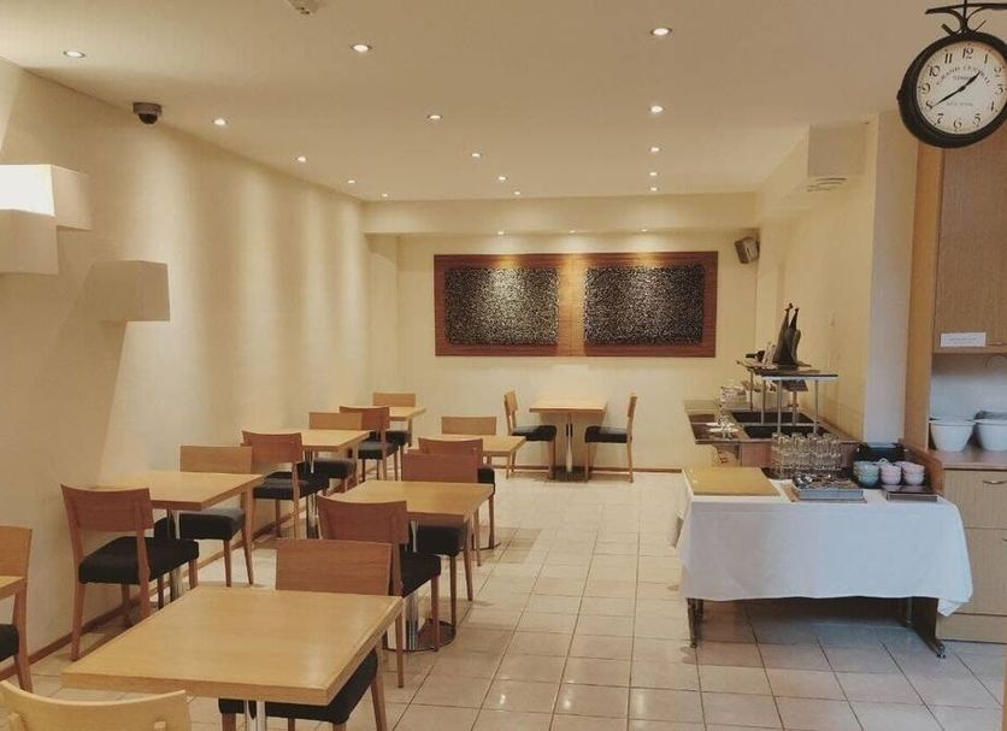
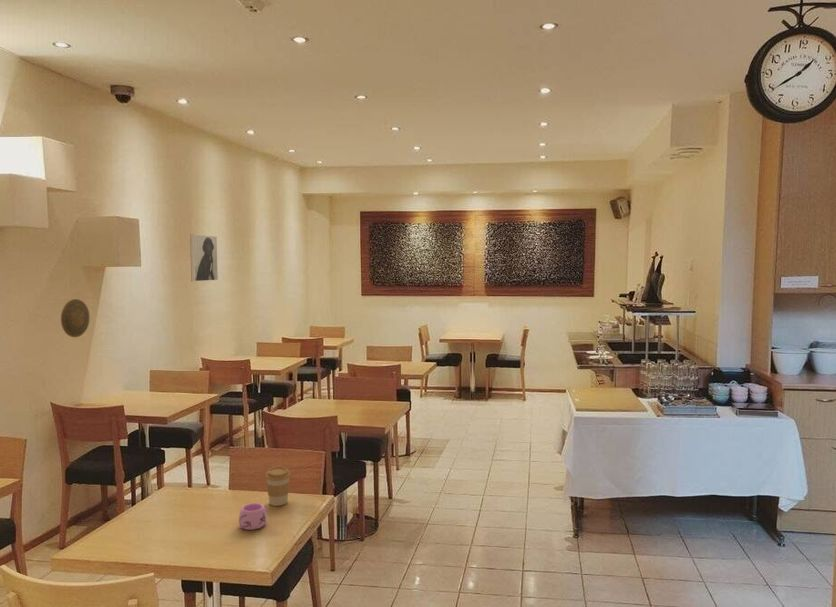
+ decorative plate [60,298,91,338]
+ coffee cup [264,466,291,507]
+ mug [238,502,268,531]
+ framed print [189,234,219,282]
